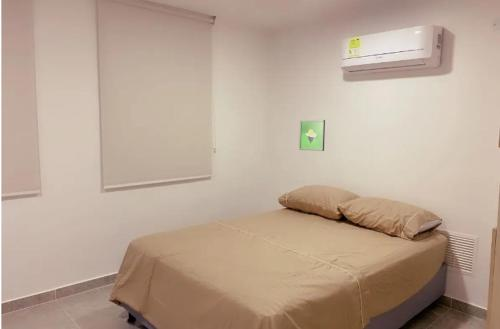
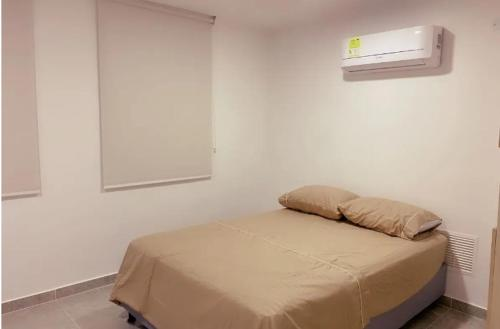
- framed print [298,119,326,152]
